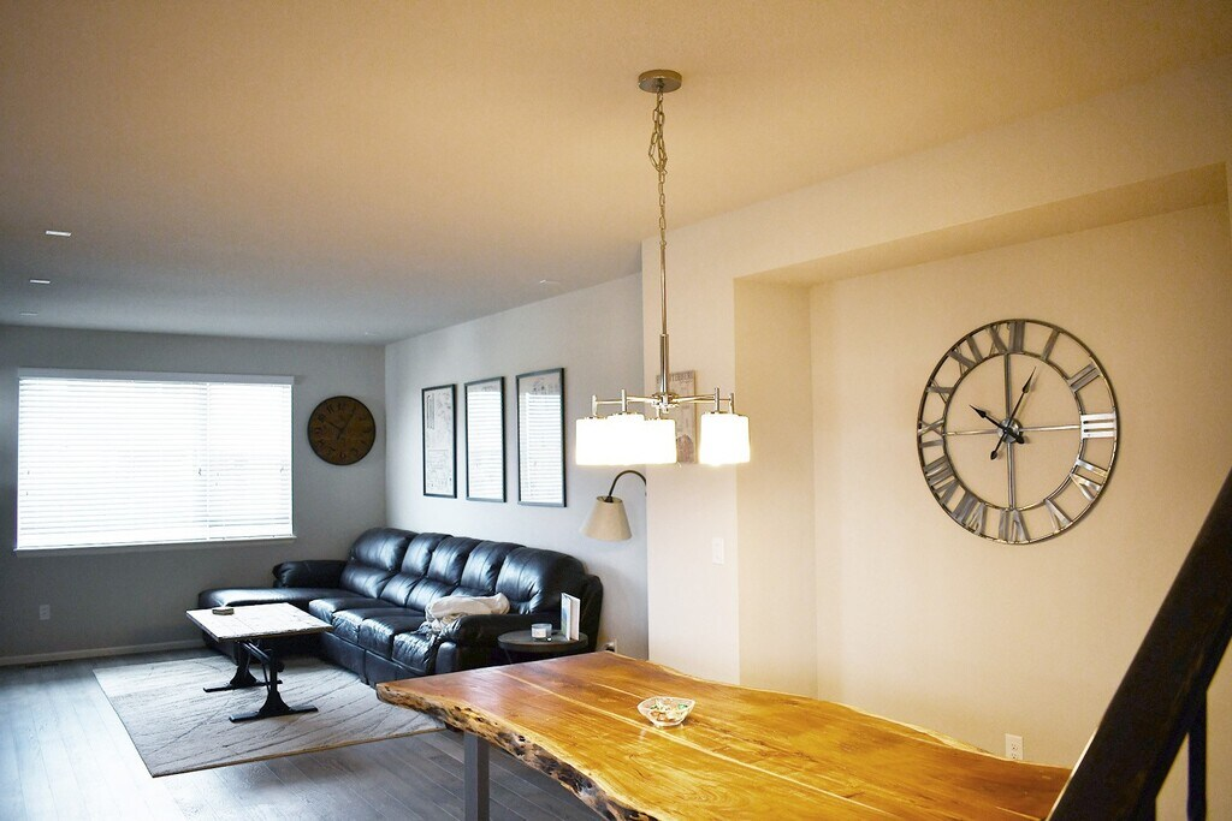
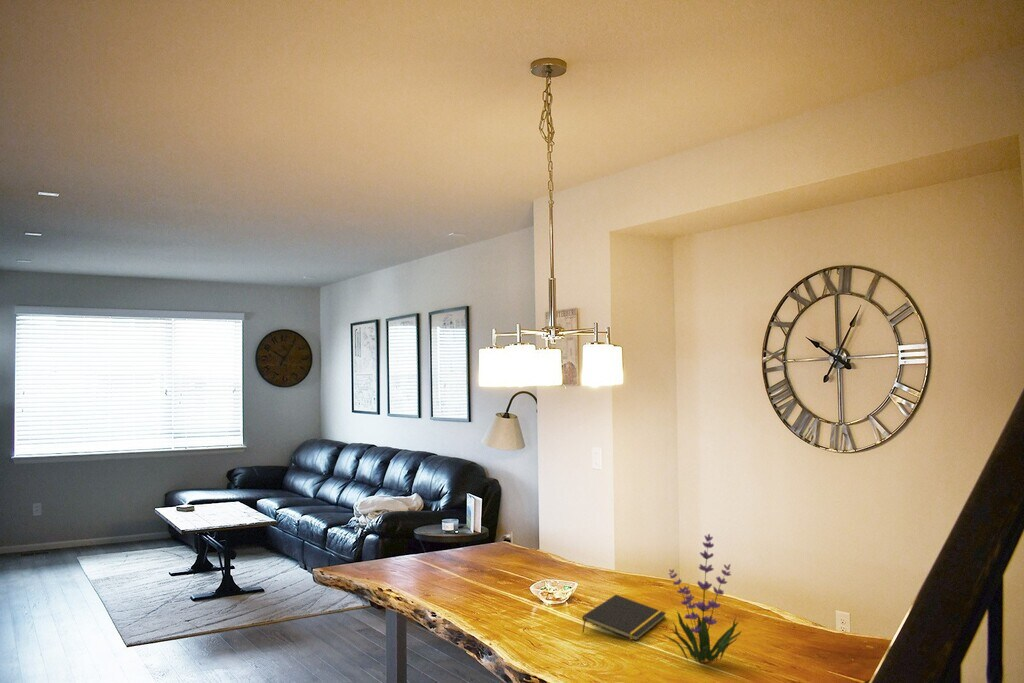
+ notepad [581,594,667,642]
+ plant [661,533,742,665]
